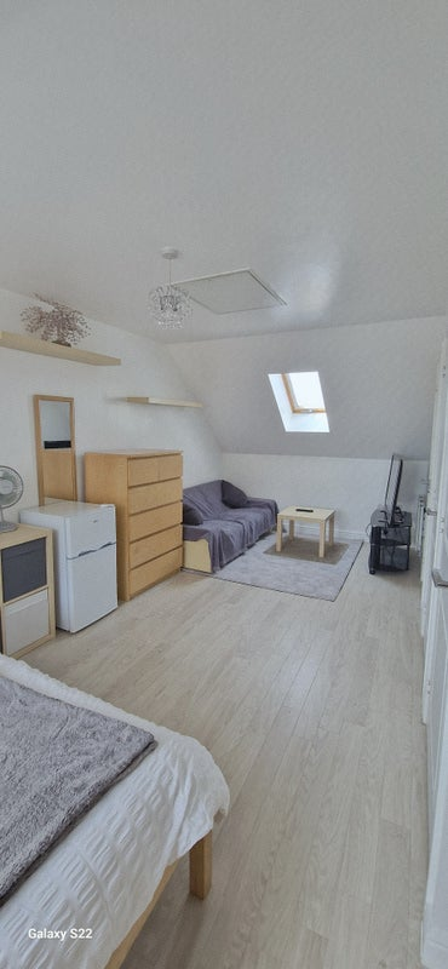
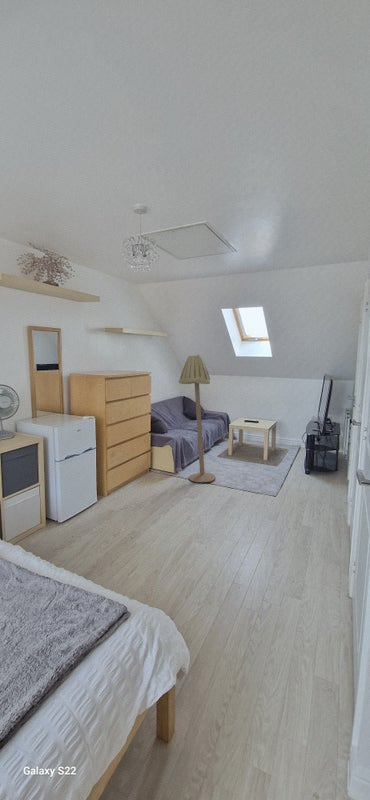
+ floor lamp [178,354,216,483]
